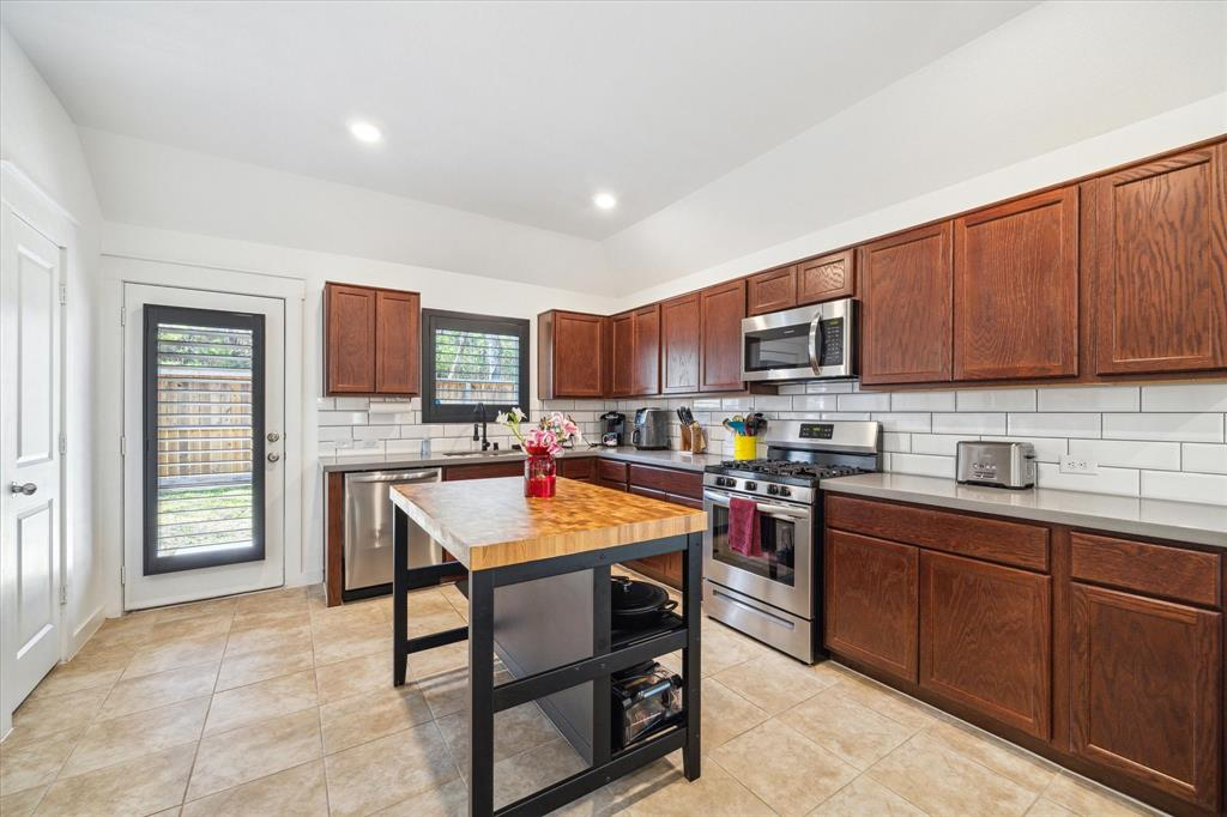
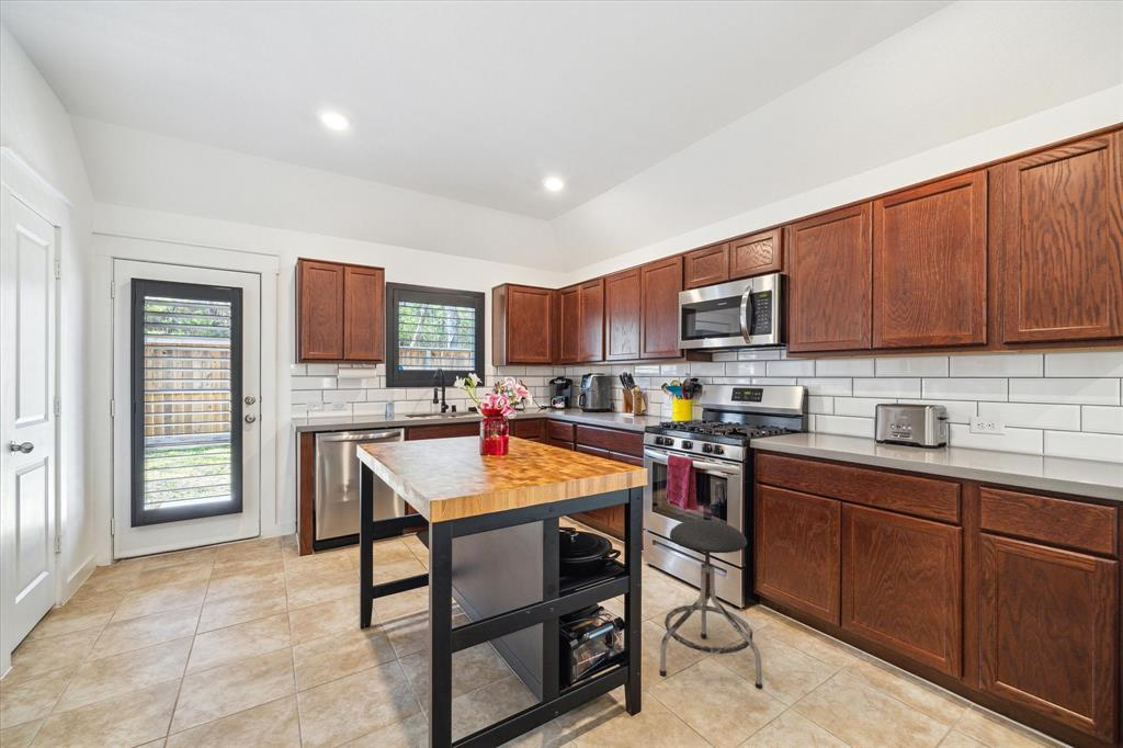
+ stool [659,519,763,690]
